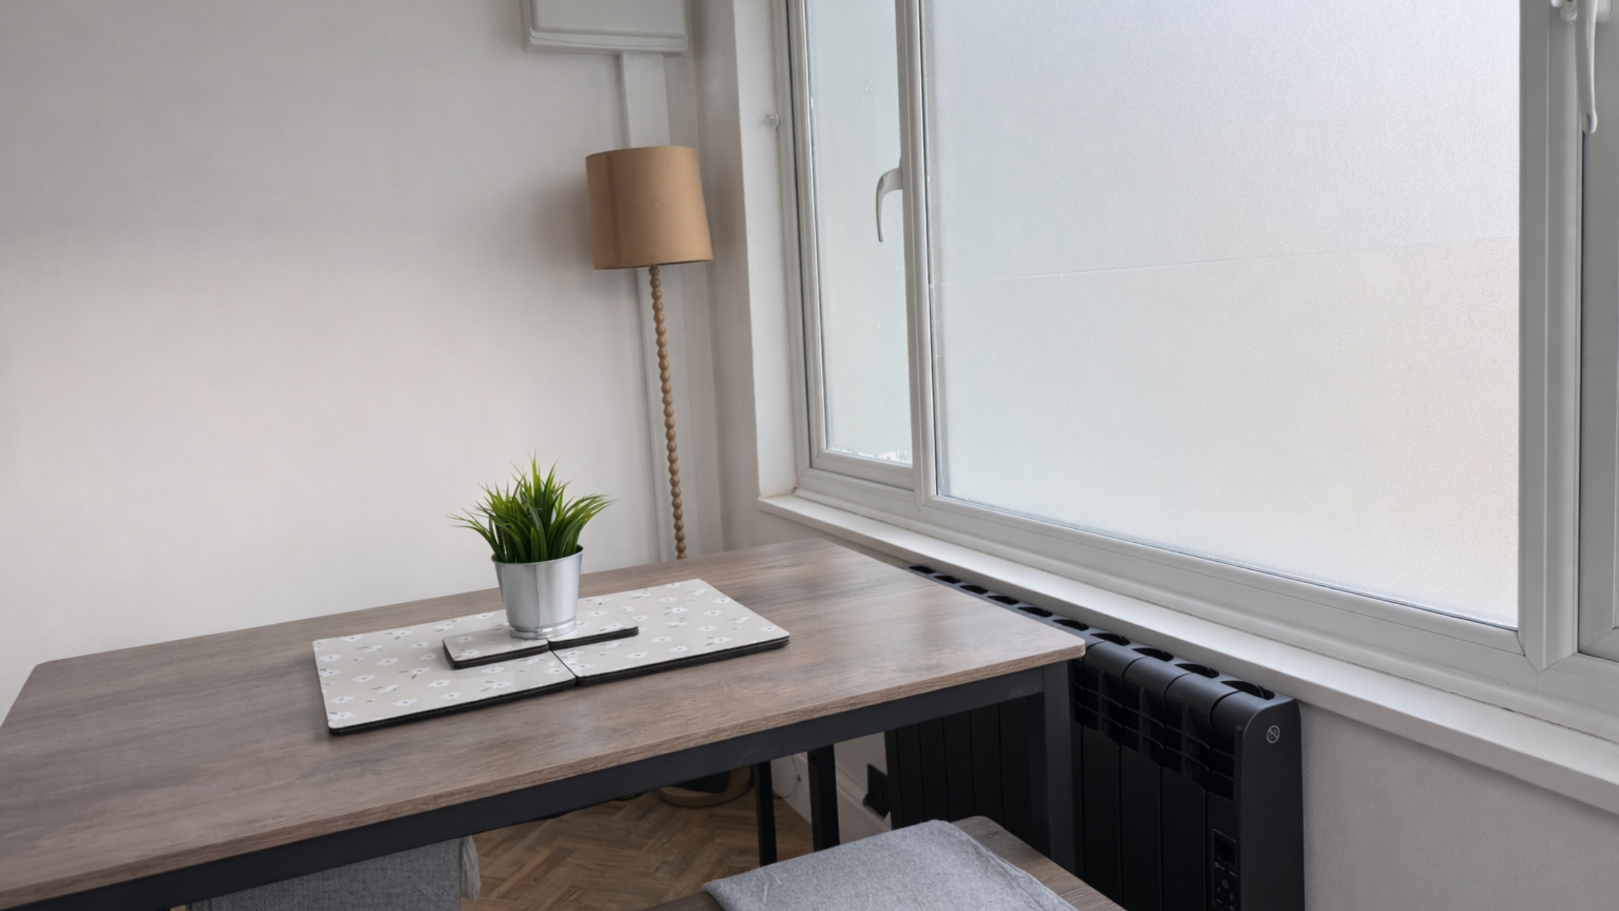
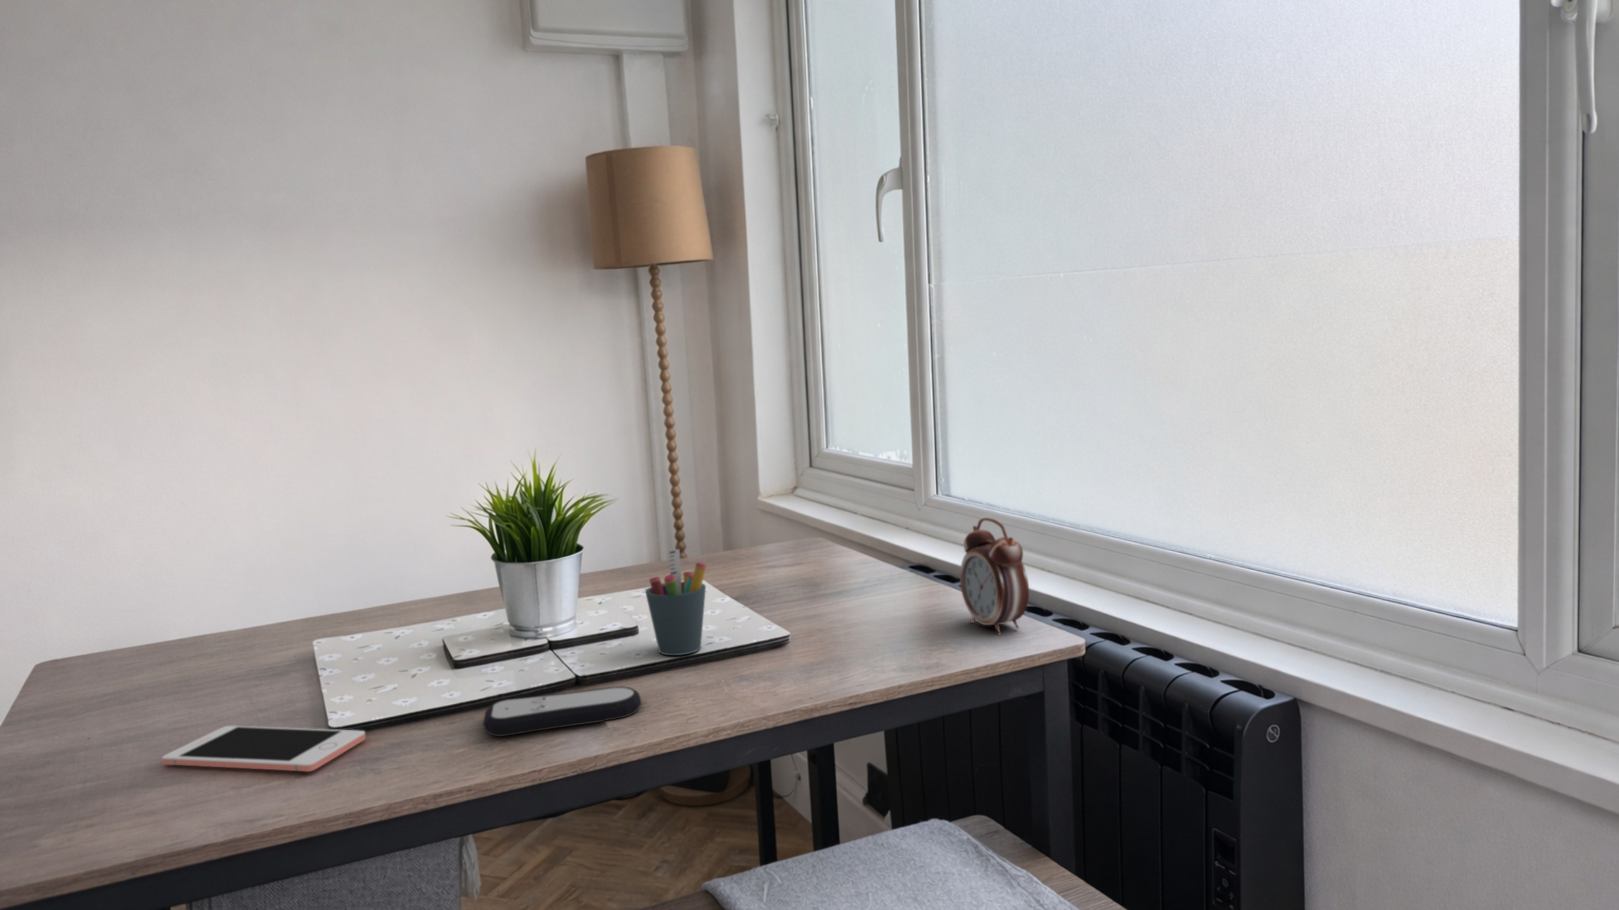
+ alarm clock [960,517,1030,636]
+ remote control [481,686,642,737]
+ cell phone [161,724,366,772]
+ pen holder [645,549,707,656]
